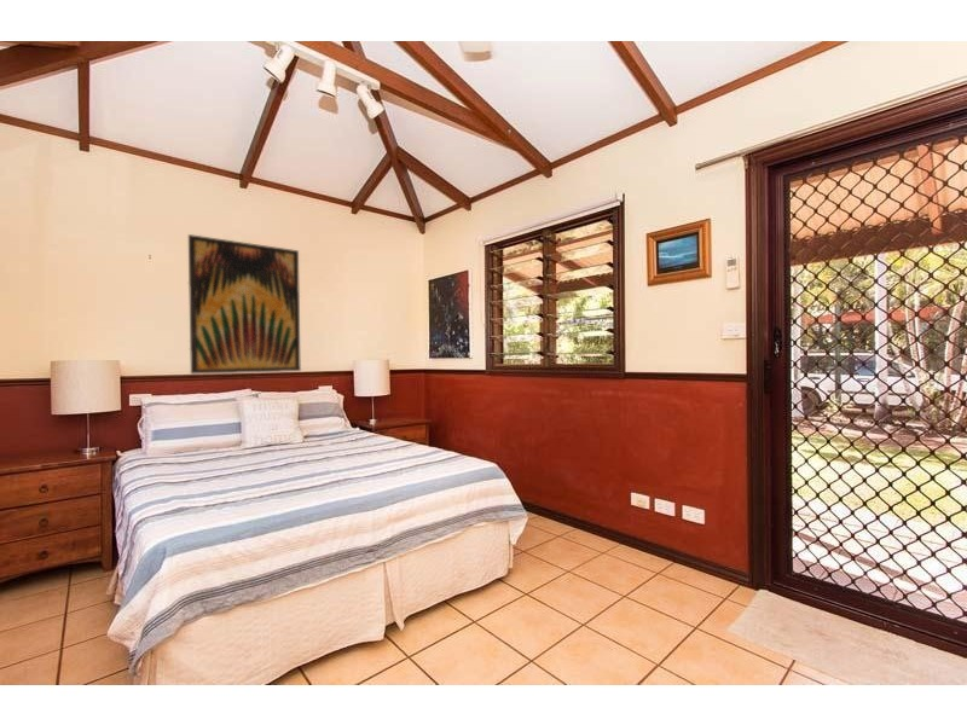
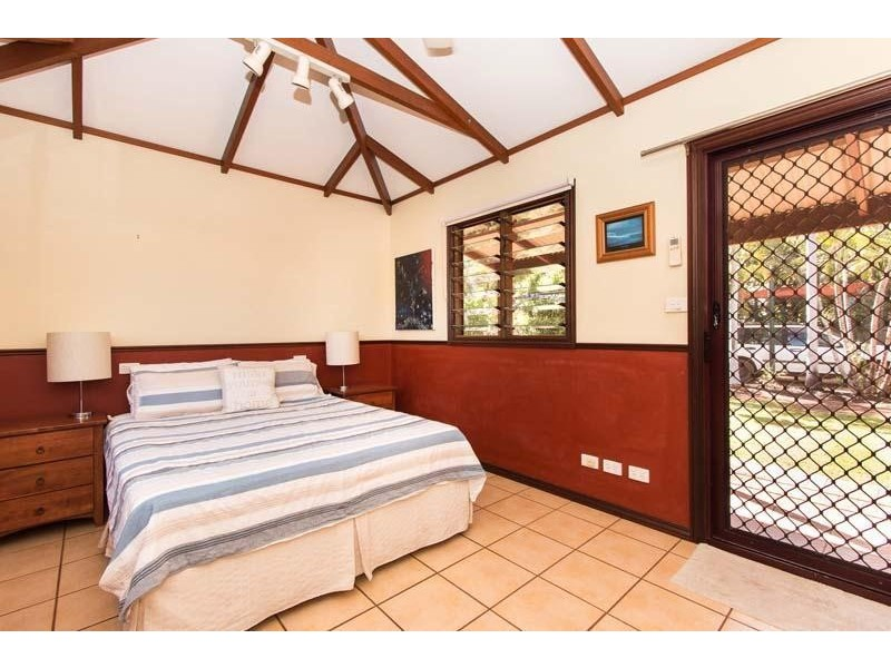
- wall art [187,233,302,376]
